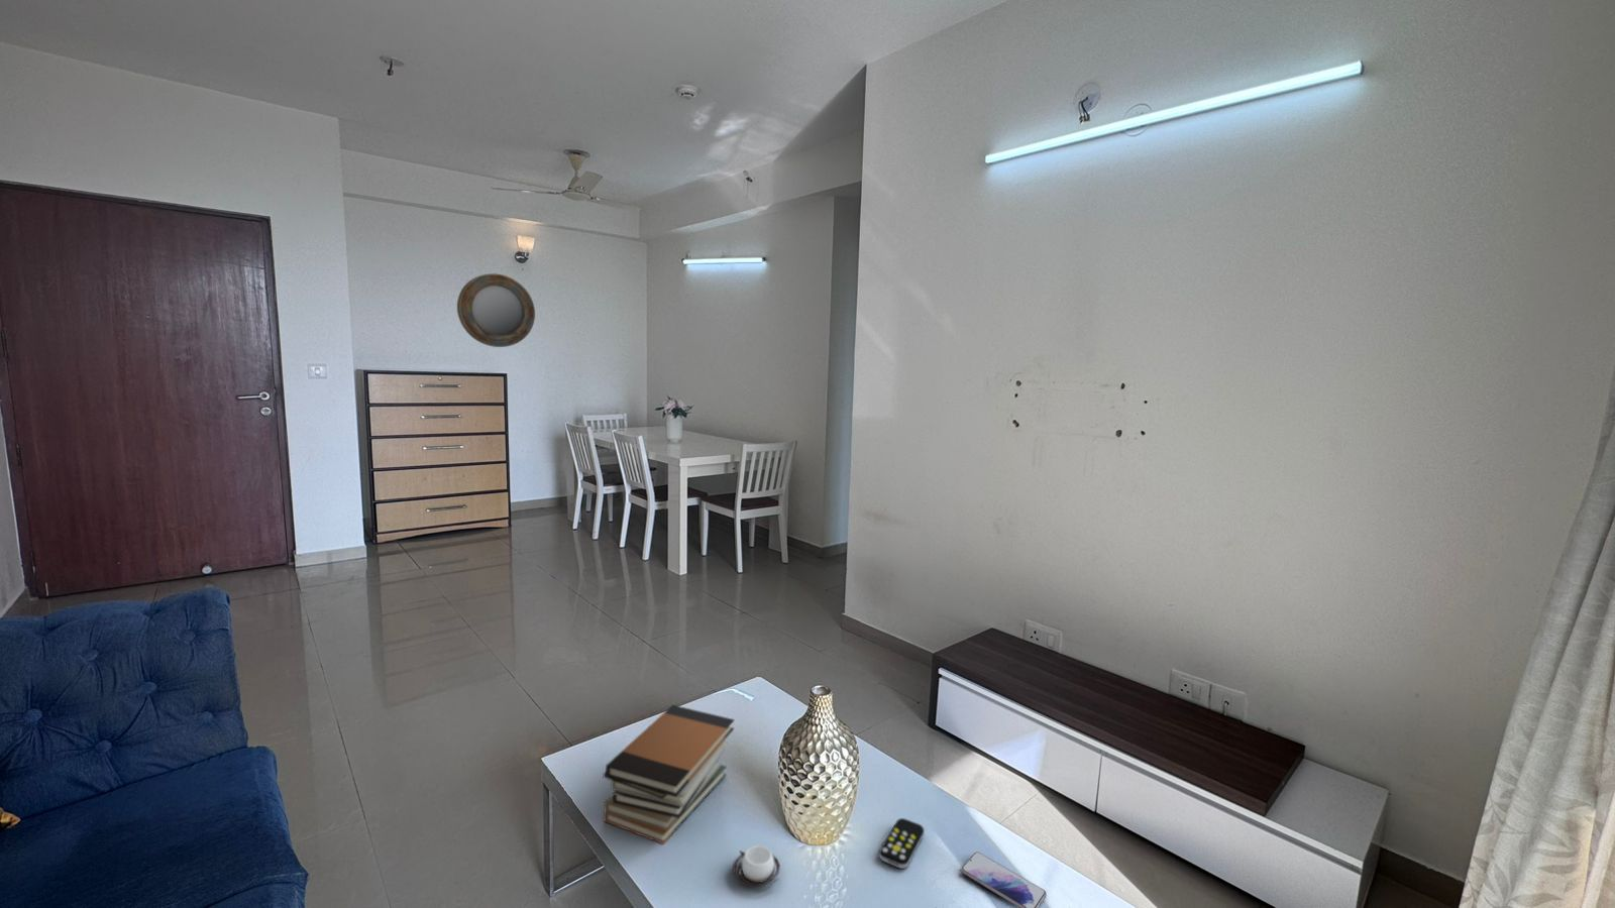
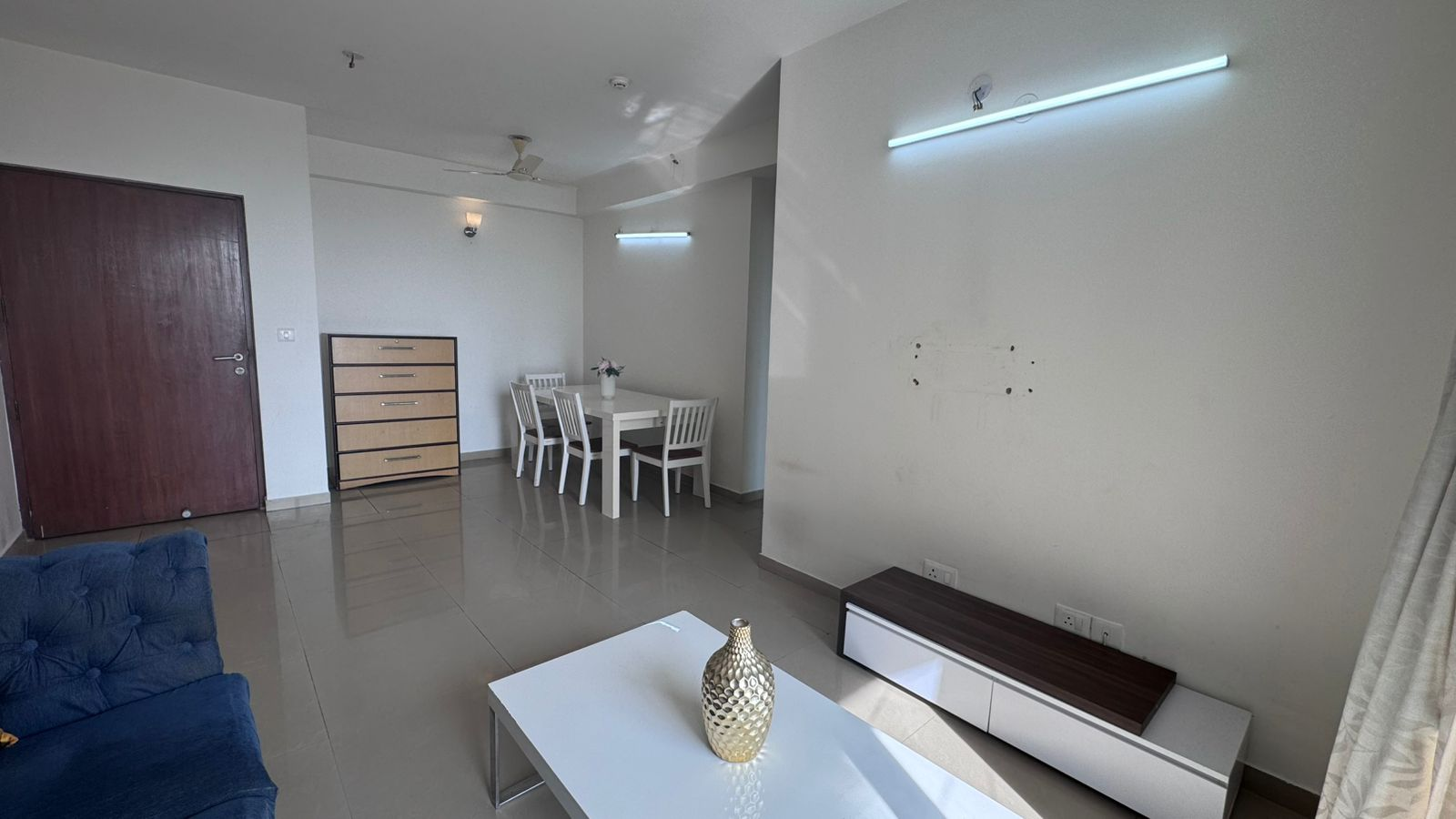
- smartphone [959,851,1048,908]
- remote control [878,817,925,869]
- cup [732,845,781,888]
- home mirror [456,273,536,348]
- book stack [602,704,734,846]
